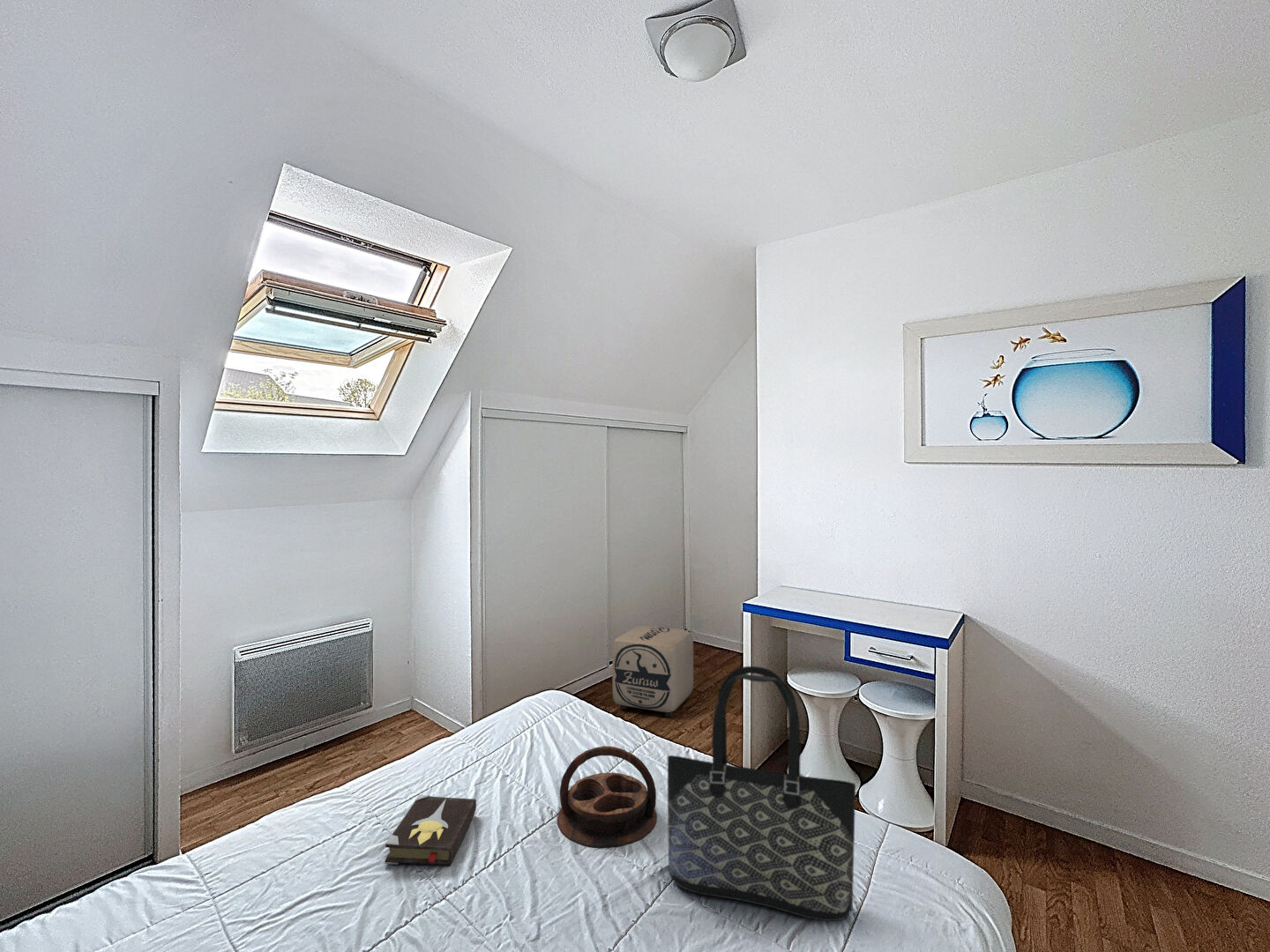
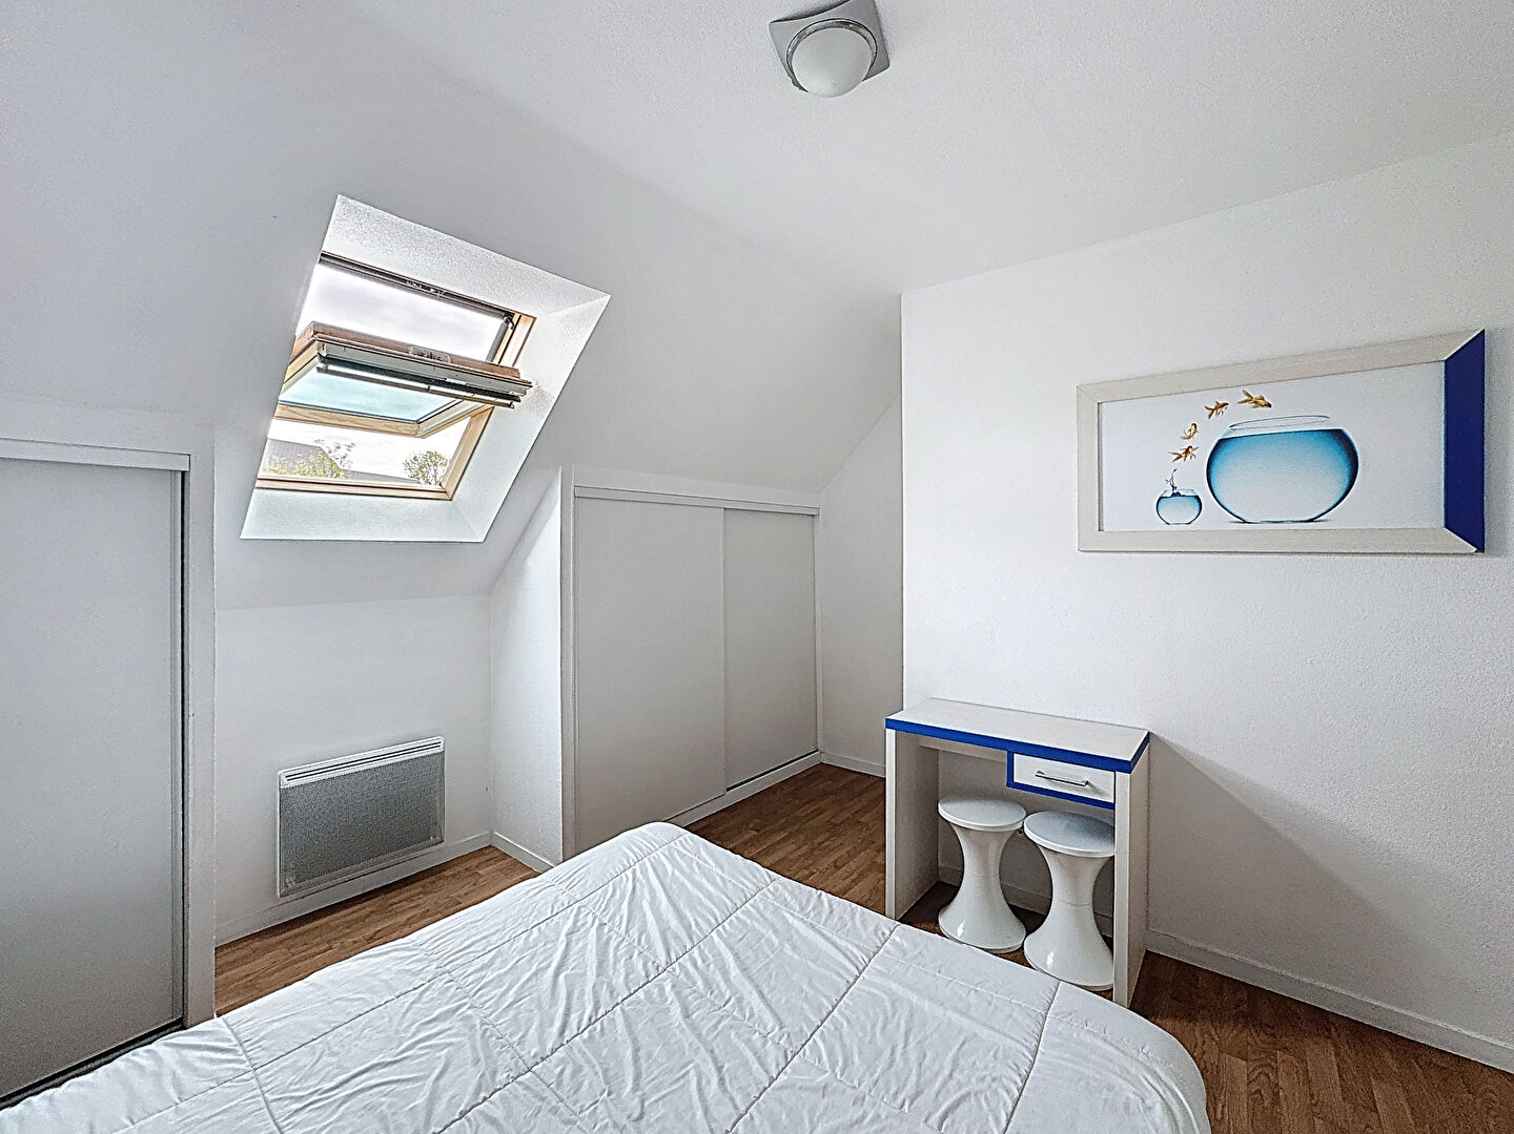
- hardback book [384,794,477,866]
- serving tray [557,745,658,849]
- tote bag [667,666,856,922]
- ottoman [611,625,694,718]
